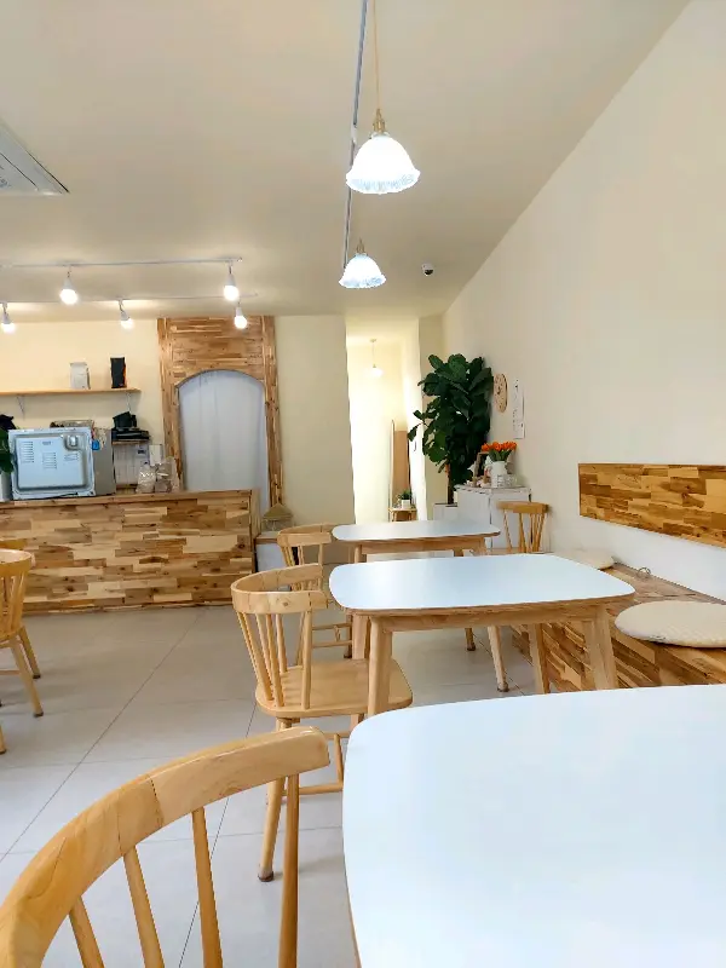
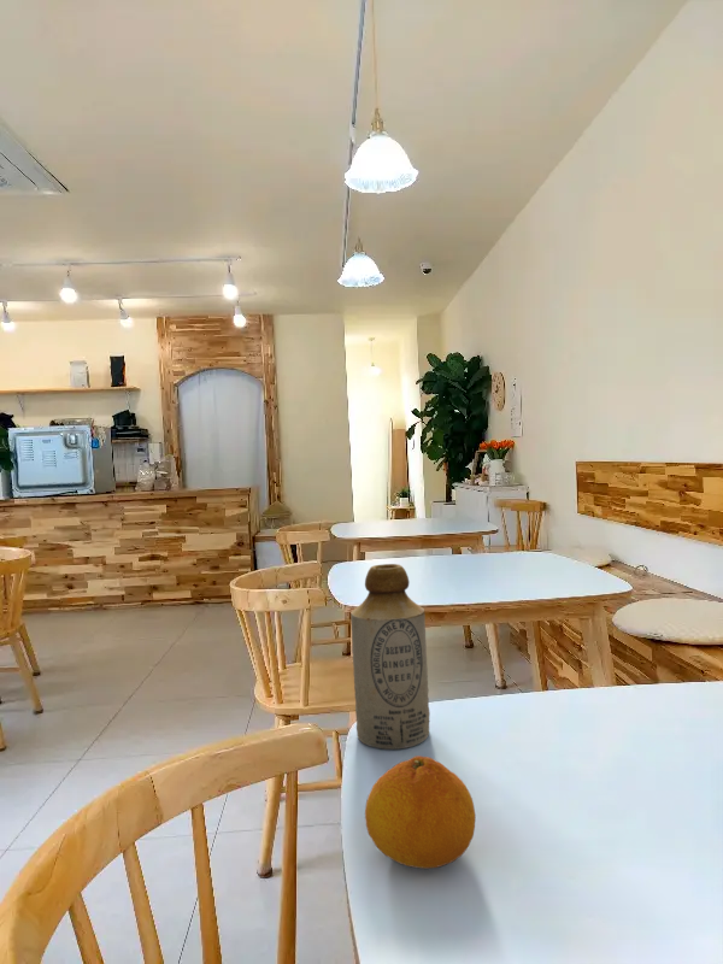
+ fruit [364,754,477,870]
+ bottle [349,563,431,751]
